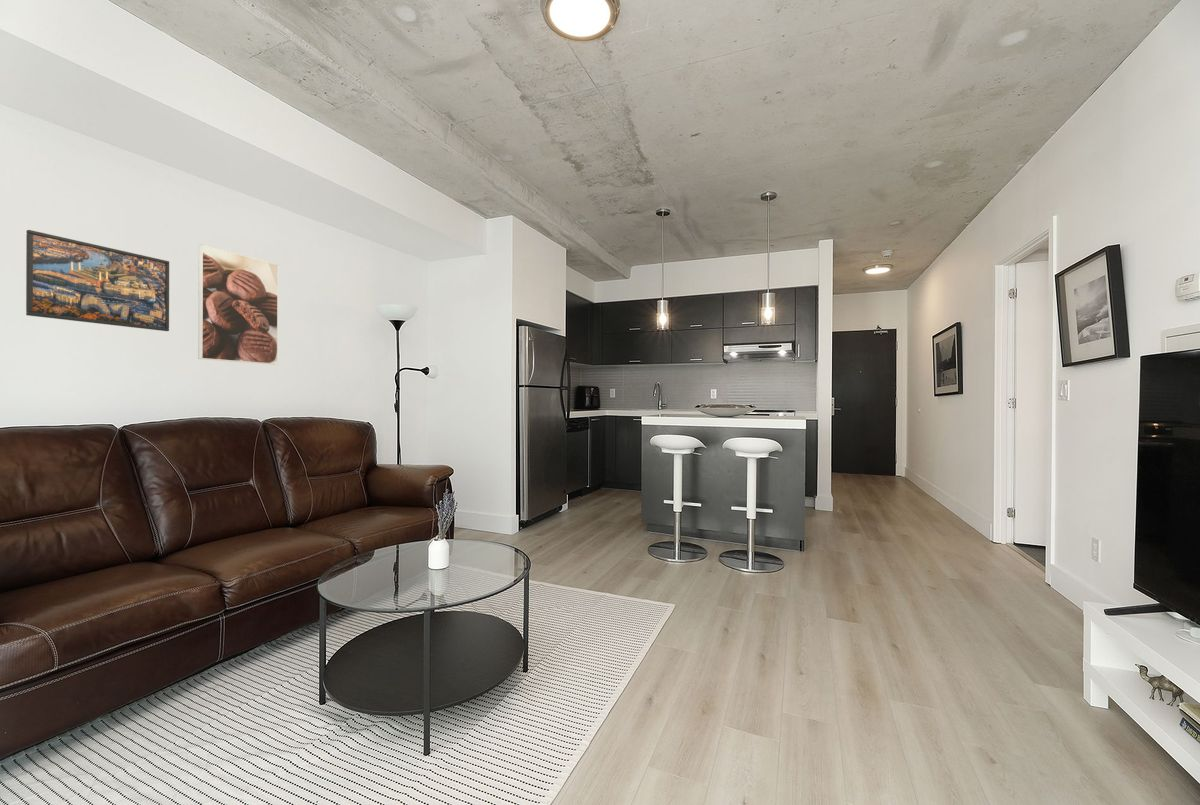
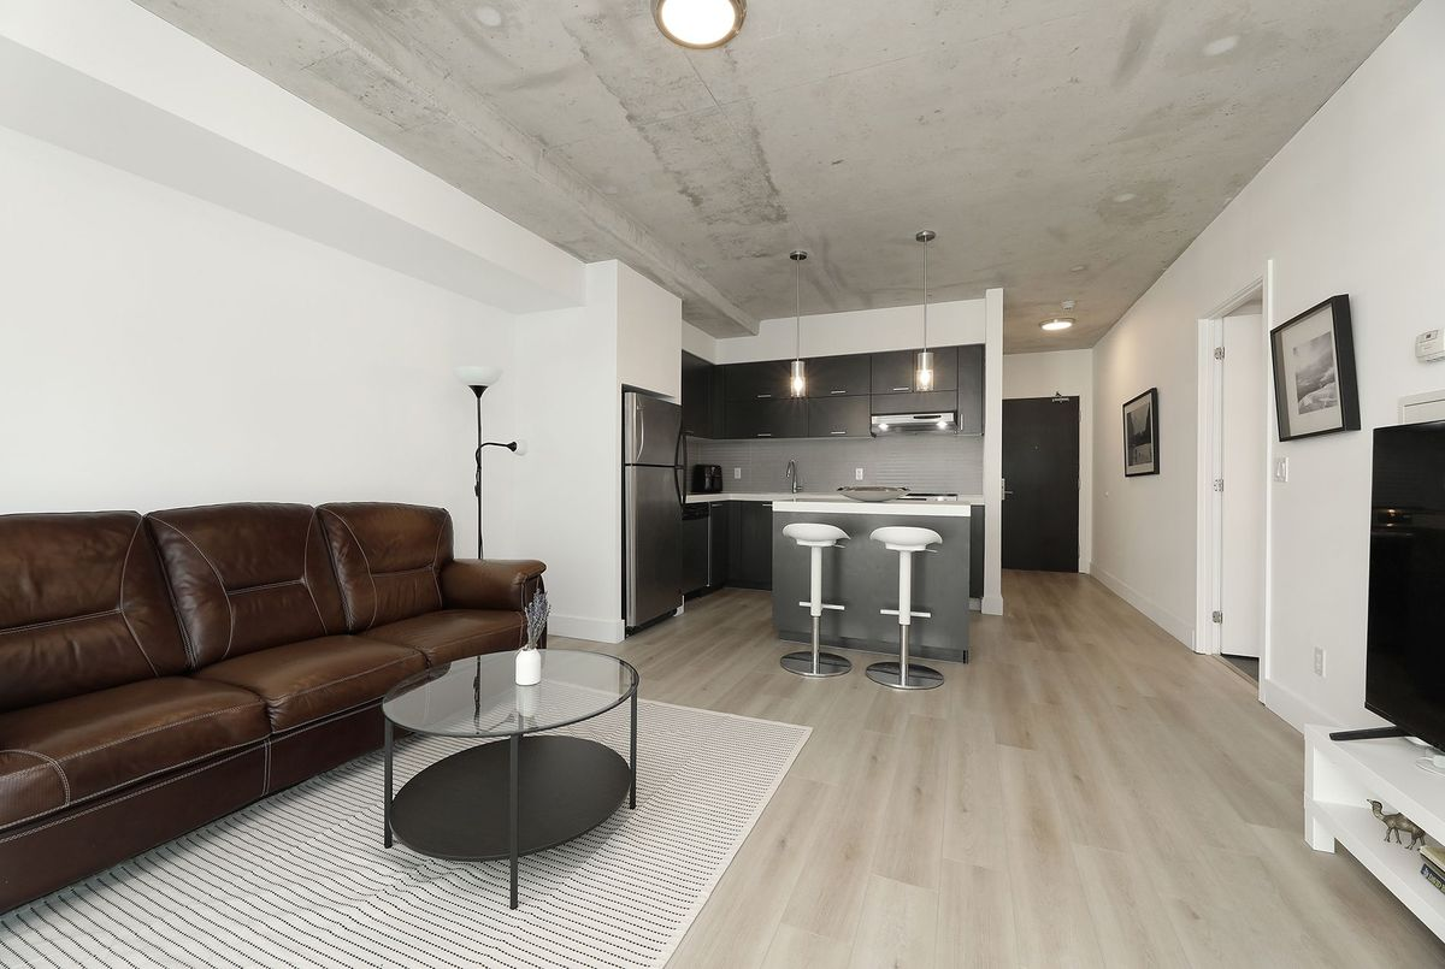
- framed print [25,229,170,332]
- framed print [197,243,279,365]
